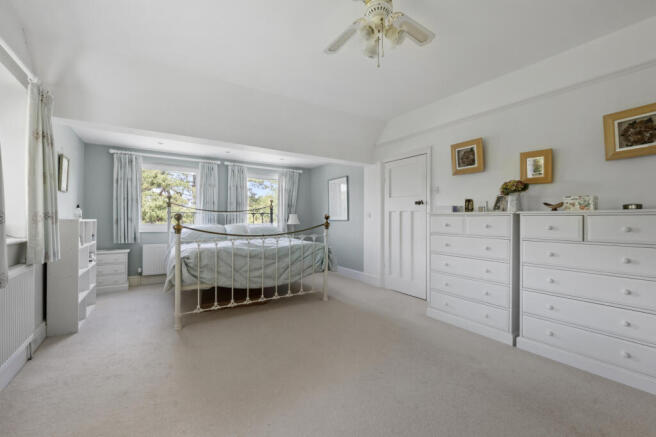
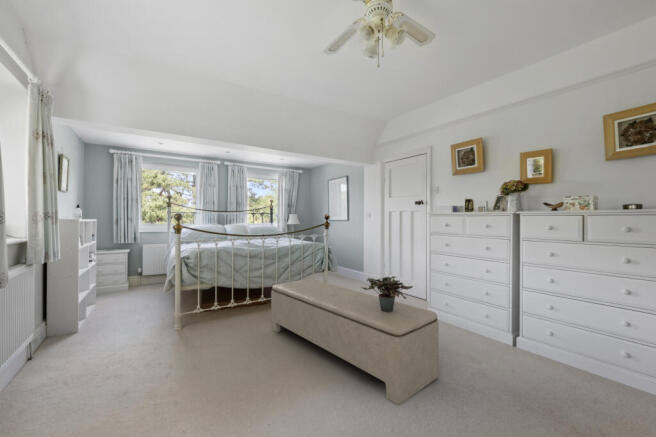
+ bench [270,278,440,406]
+ potted plant [360,275,414,312]
